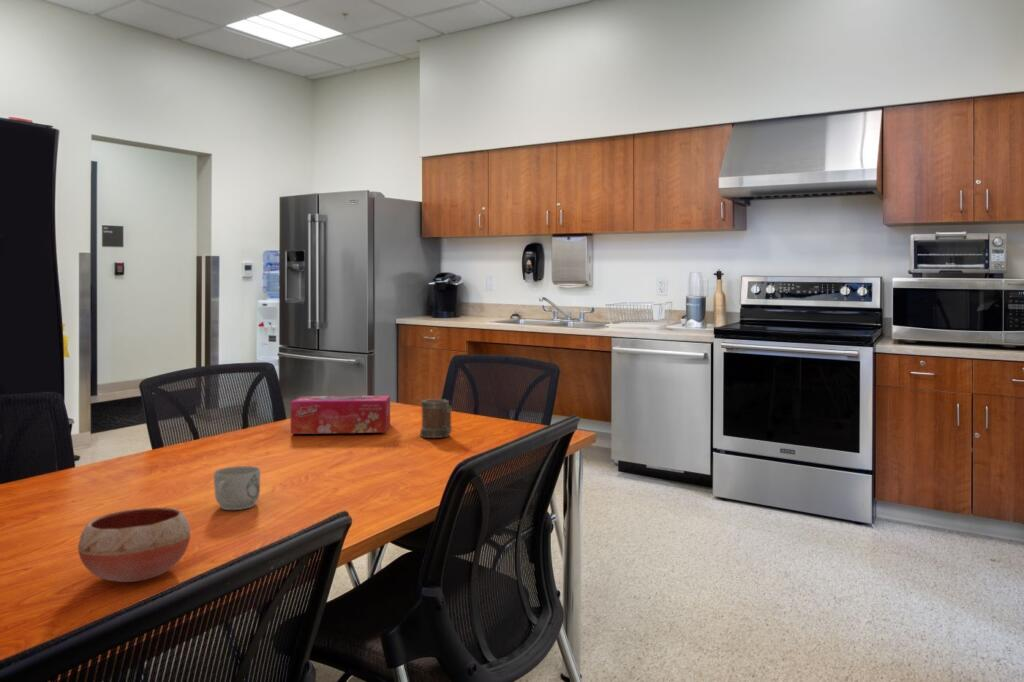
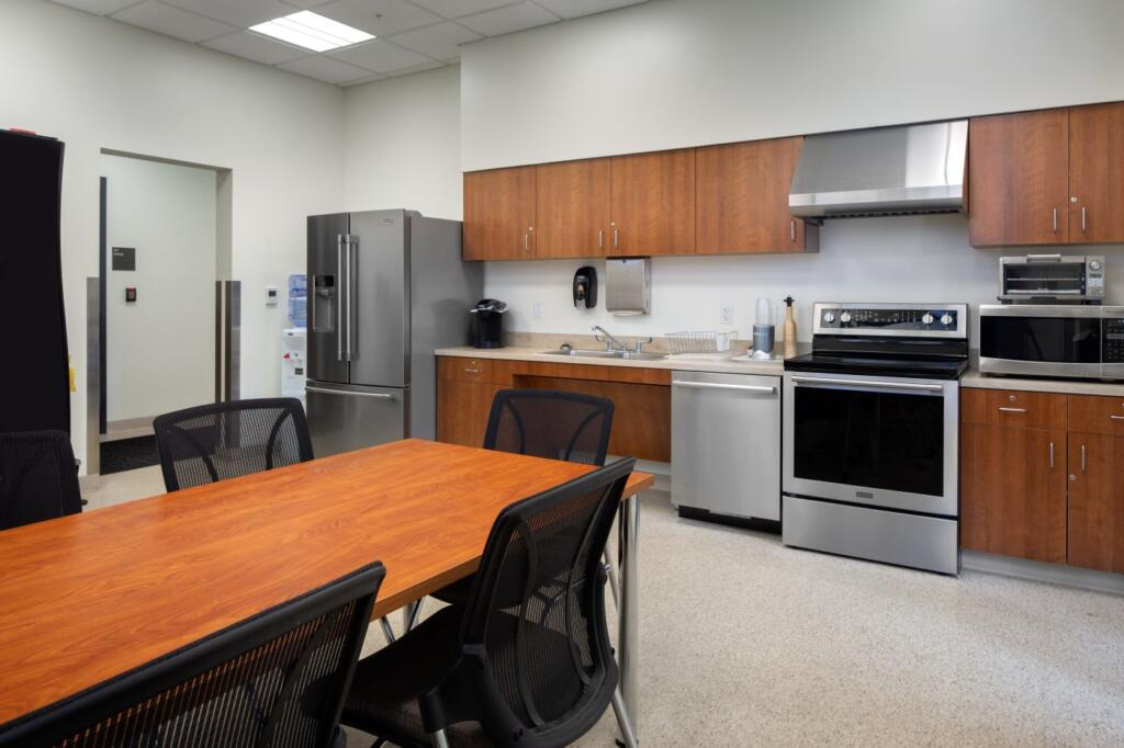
- mug [213,465,261,511]
- tissue box [289,395,391,435]
- bowl [77,506,191,583]
- mug [419,398,453,439]
